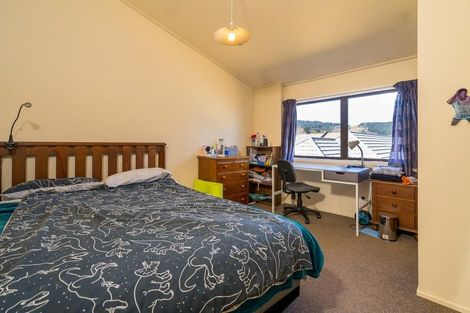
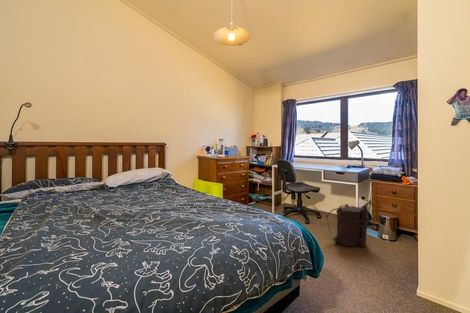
+ backpack [325,203,371,248]
